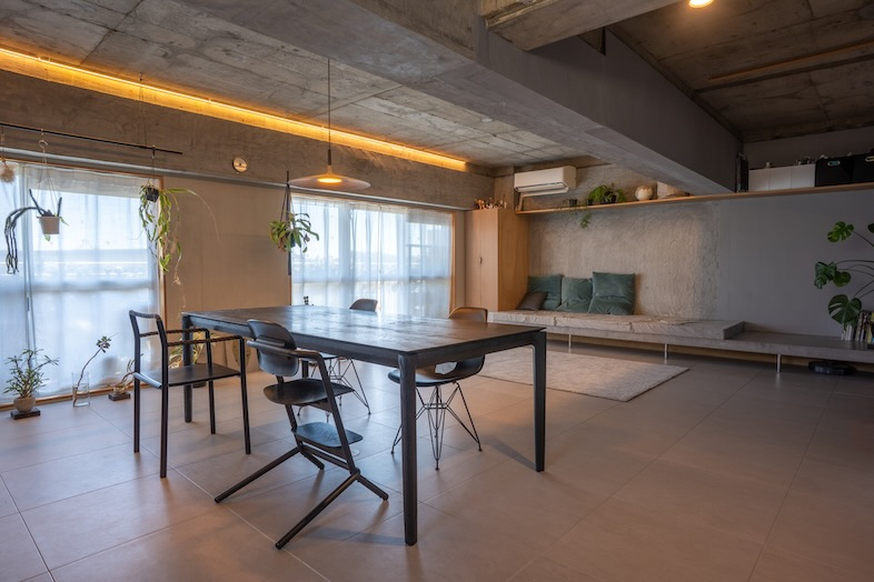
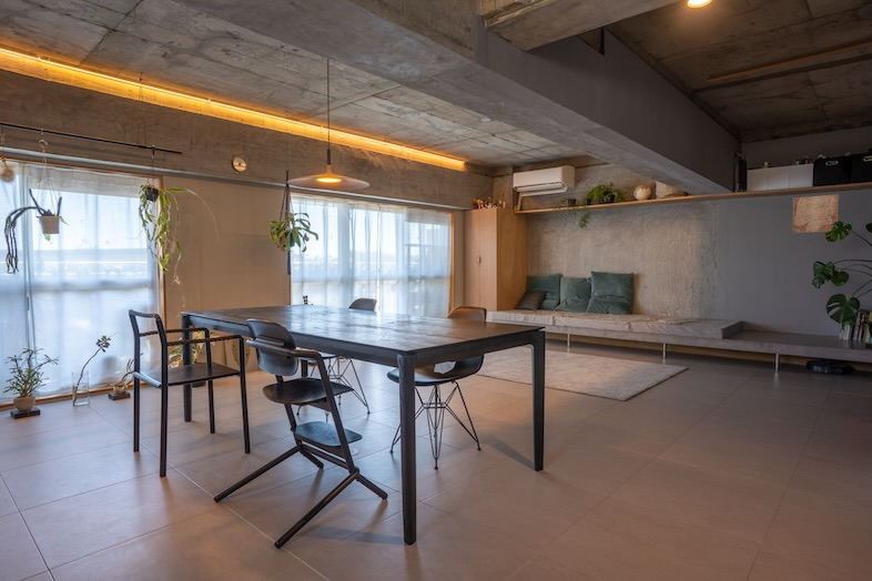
+ wall art [791,193,840,234]
